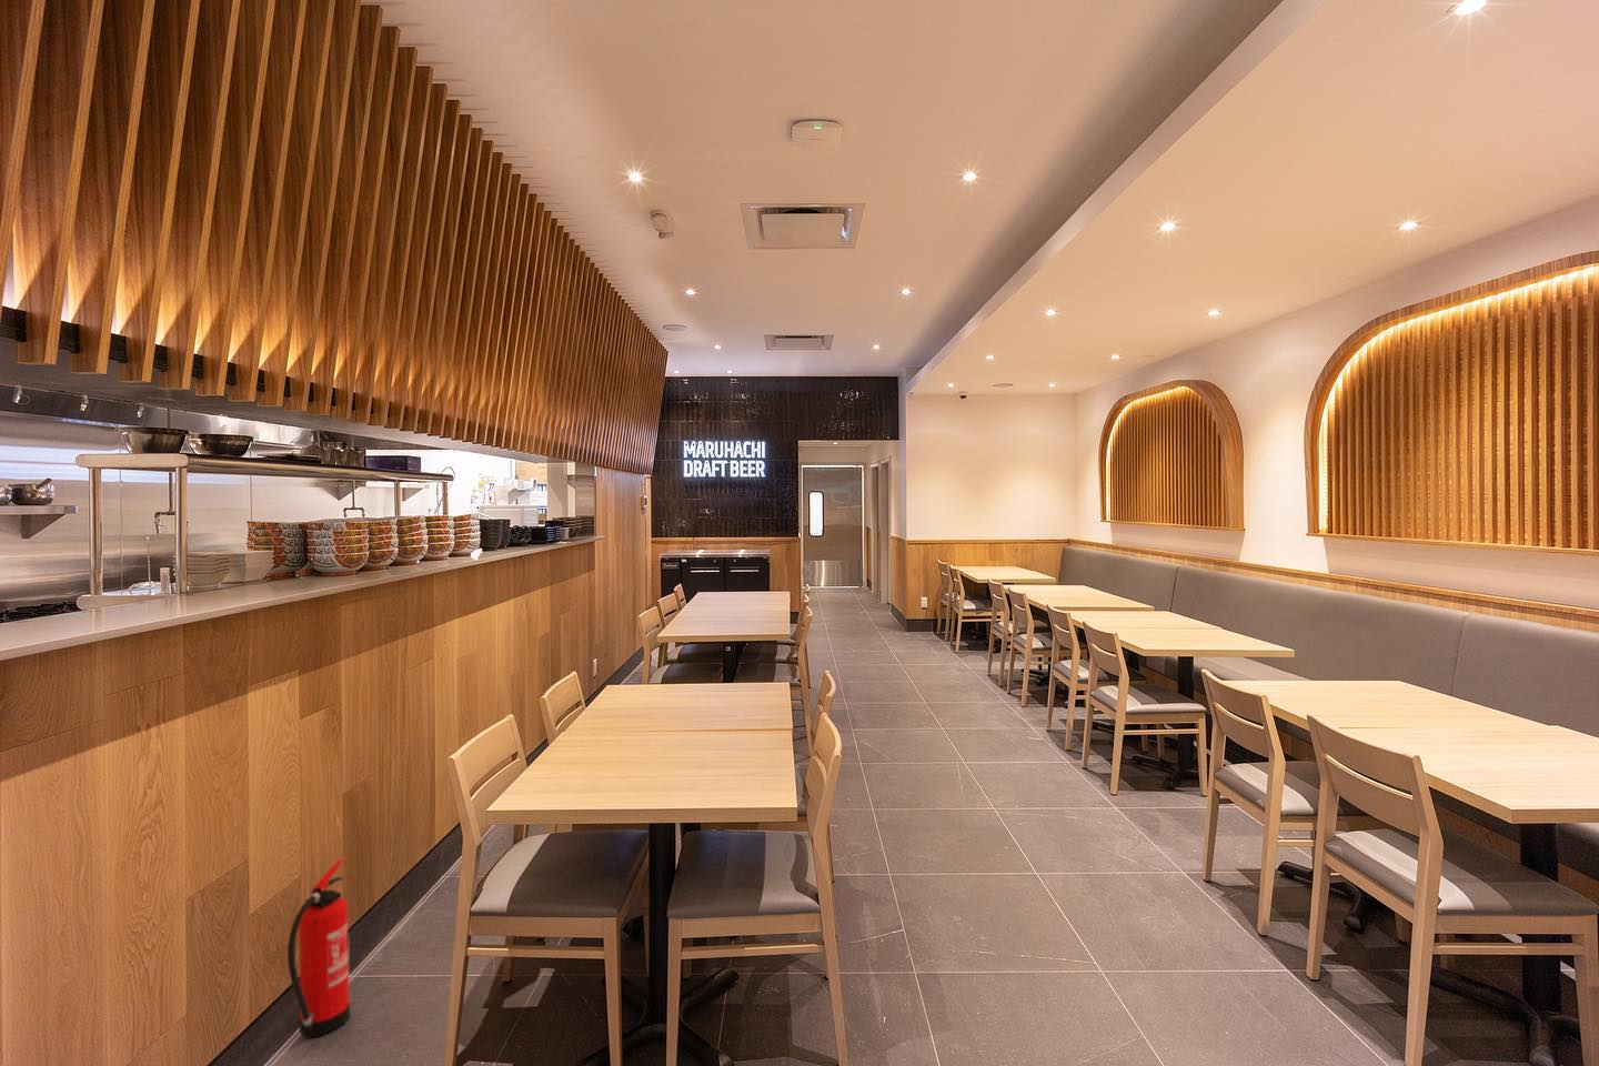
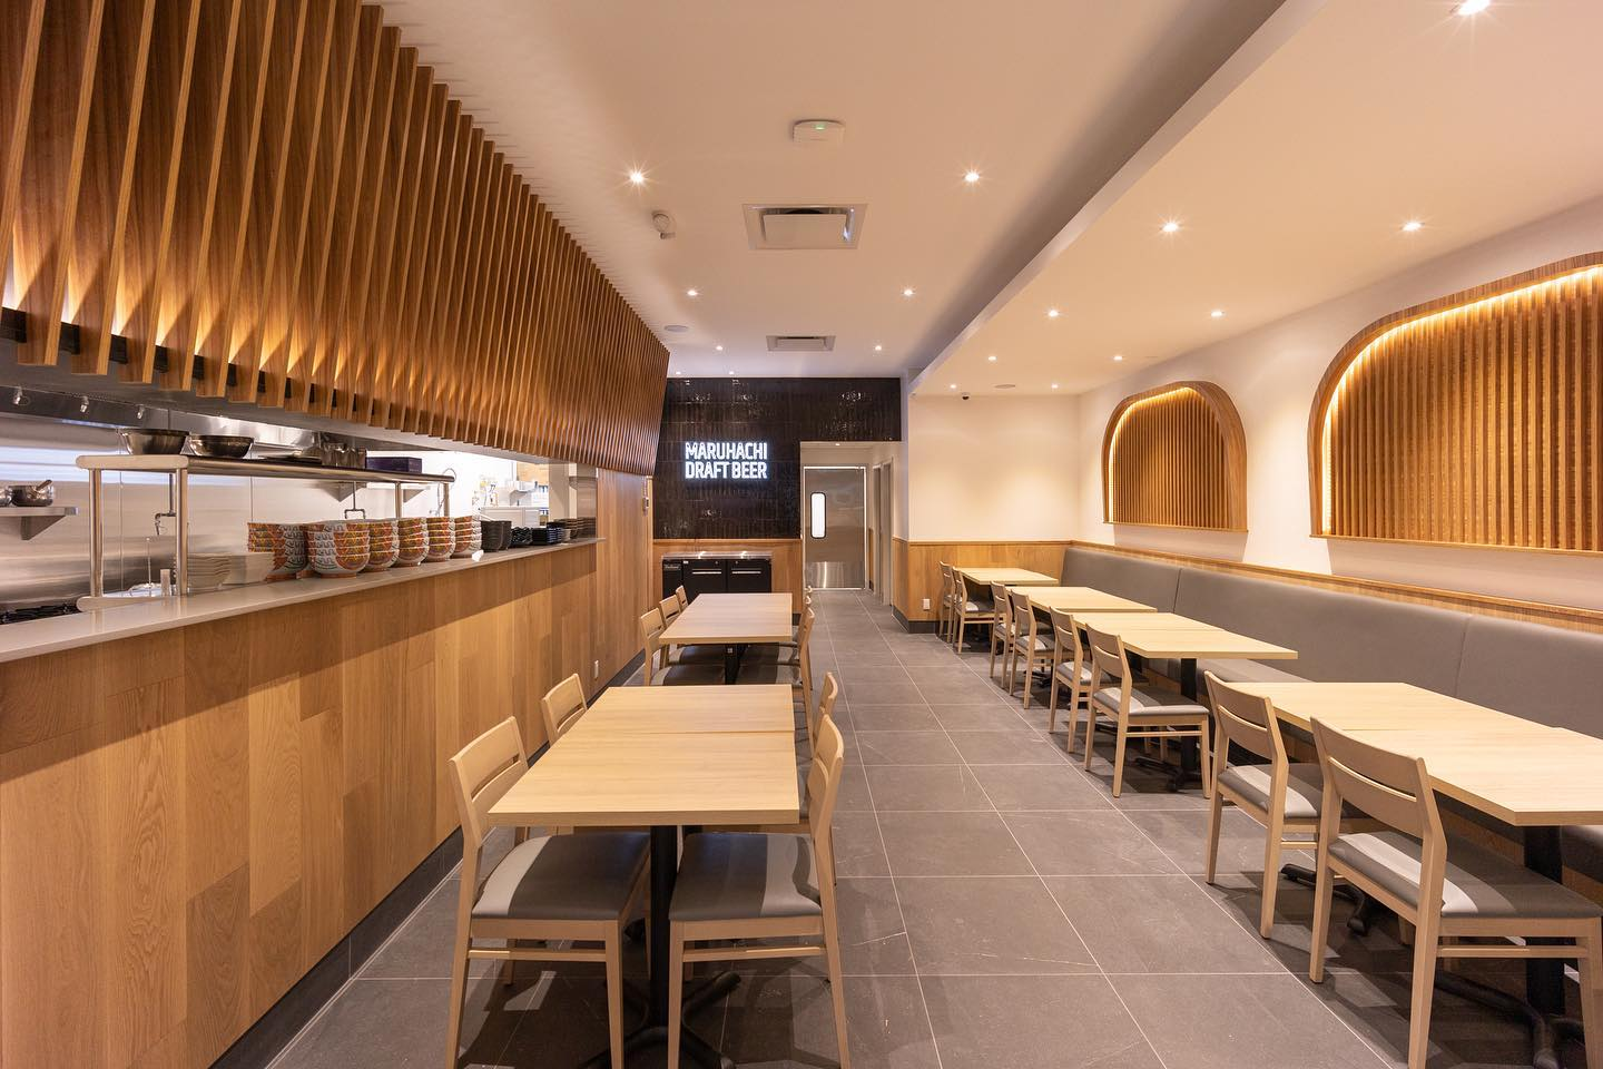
- fire extinguisher [287,858,351,1039]
